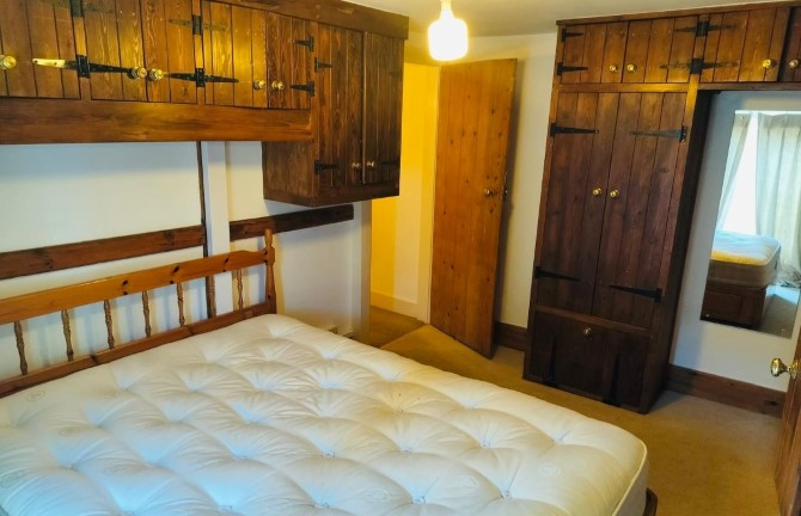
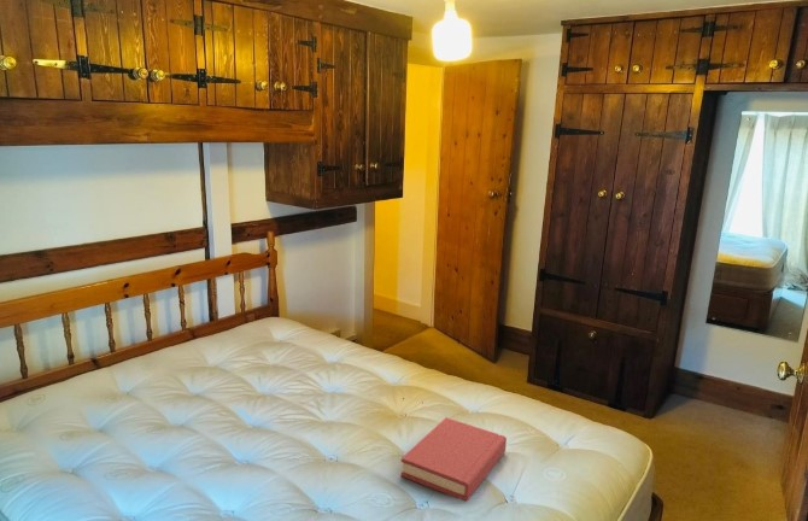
+ hardback book [399,416,508,503]
